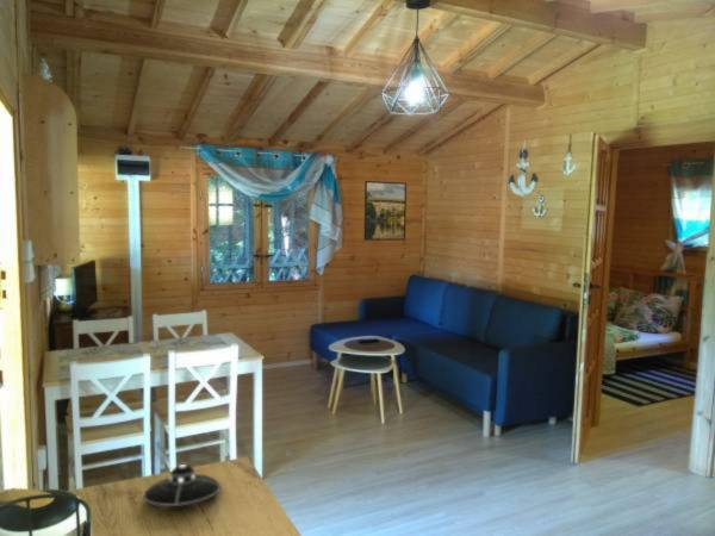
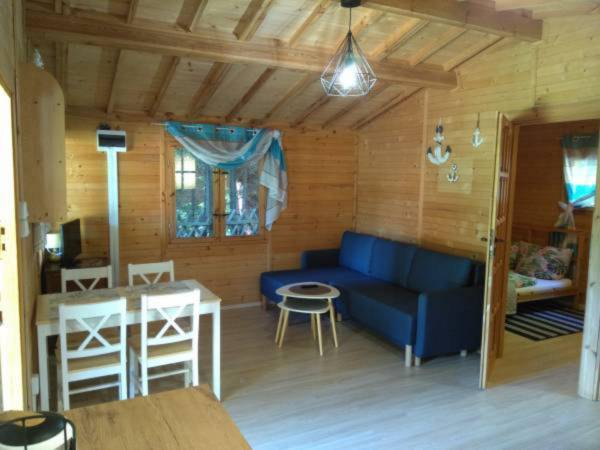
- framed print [363,180,408,242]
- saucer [142,463,222,507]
